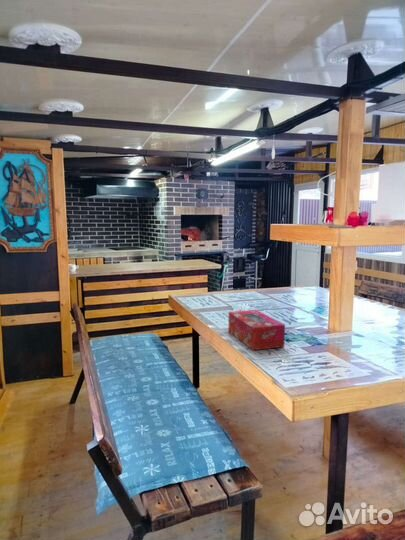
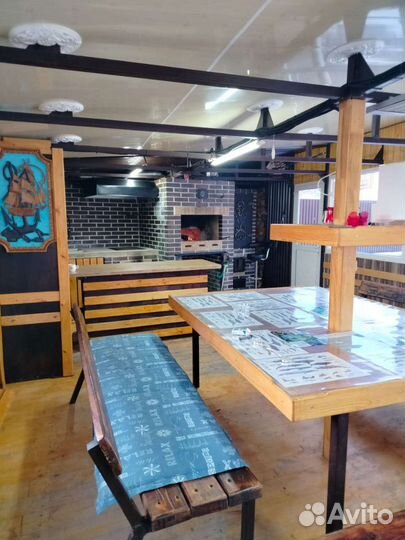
- tissue box [227,309,286,351]
